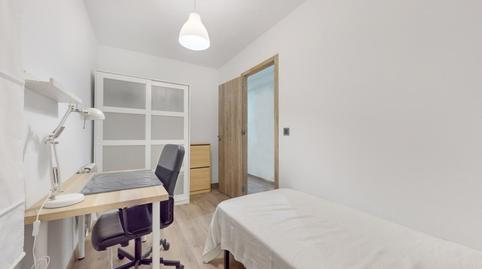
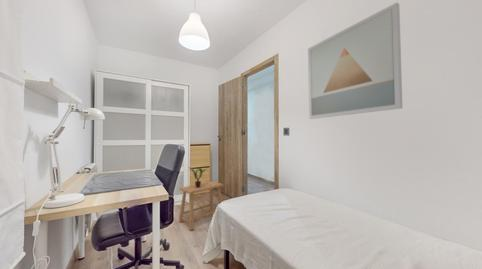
+ stool [178,180,224,231]
+ potted plant [188,166,207,188]
+ wall art [307,1,403,120]
